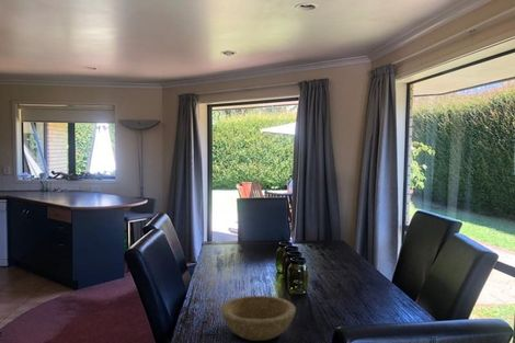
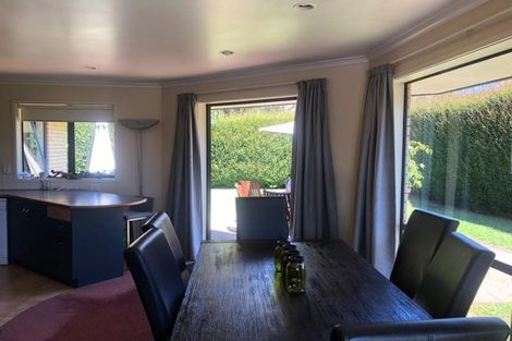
- bowl [219,295,297,342]
